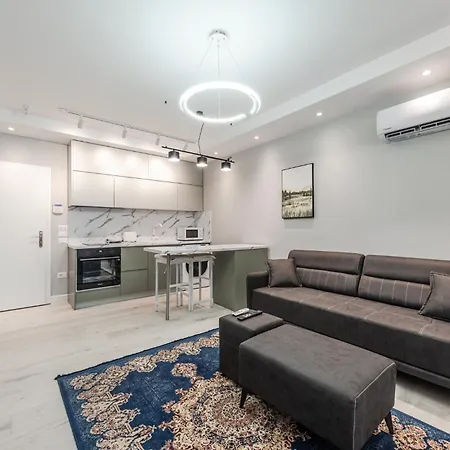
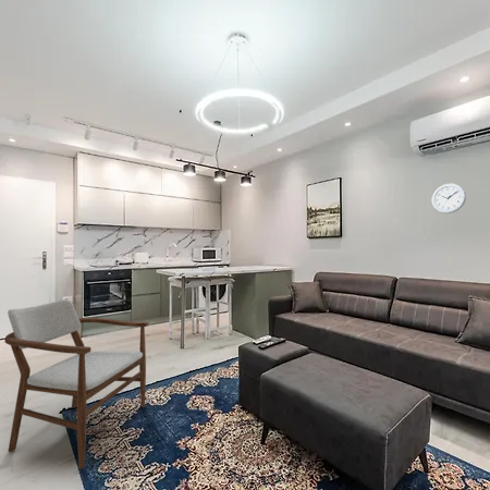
+ wall clock [431,183,467,215]
+ armchair [3,298,149,470]
